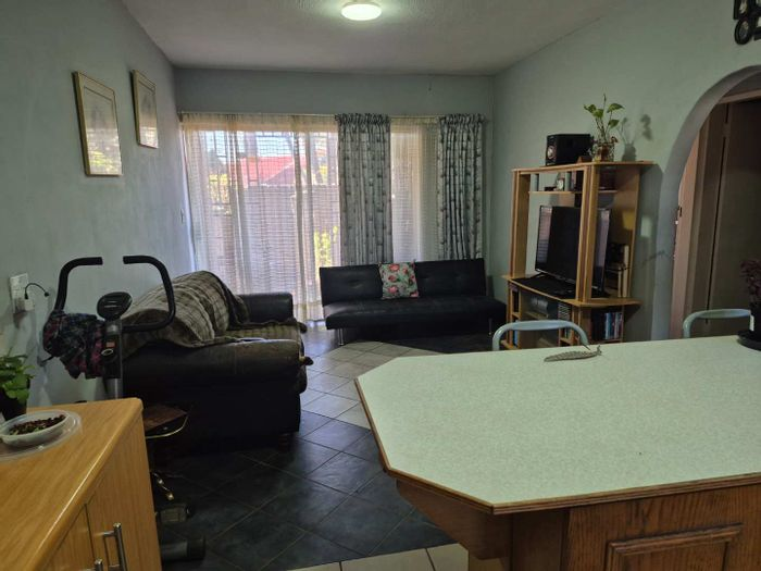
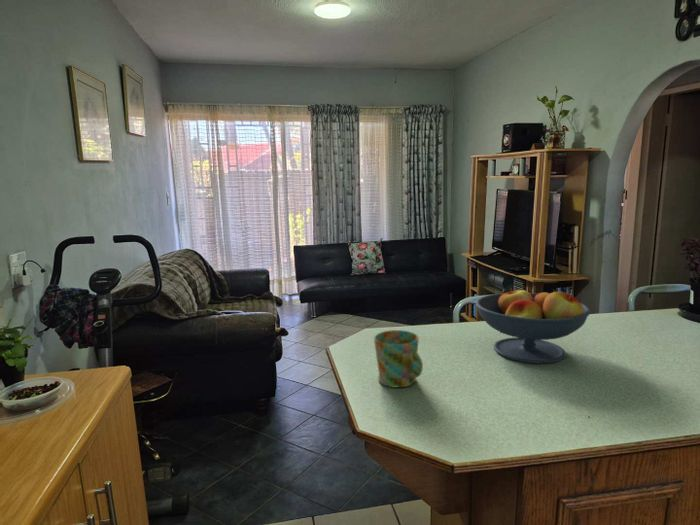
+ fruit bowl [475,287,592,364]
+ mug [373,329,424,388]
